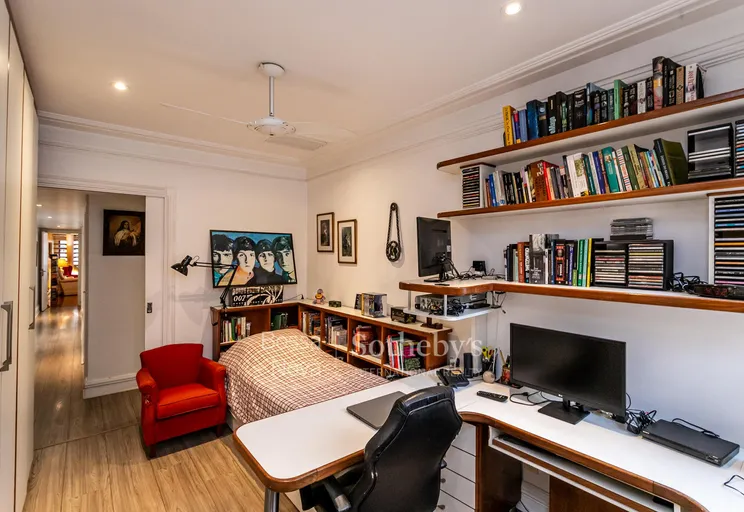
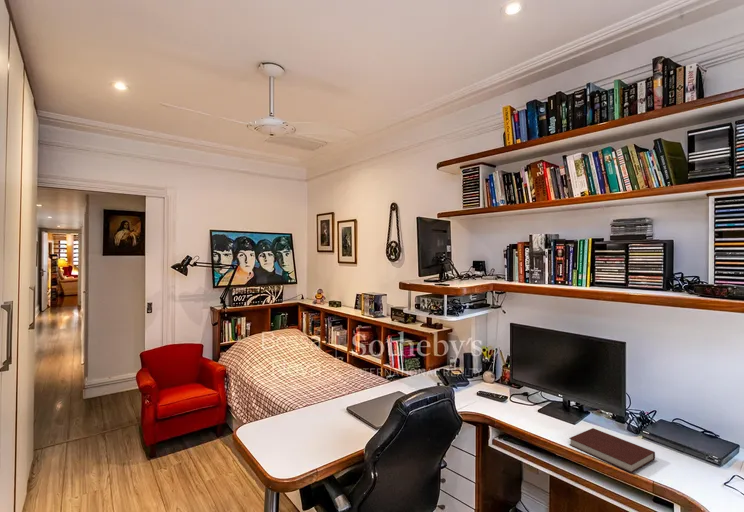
+ notebook [568,427,656,474]
